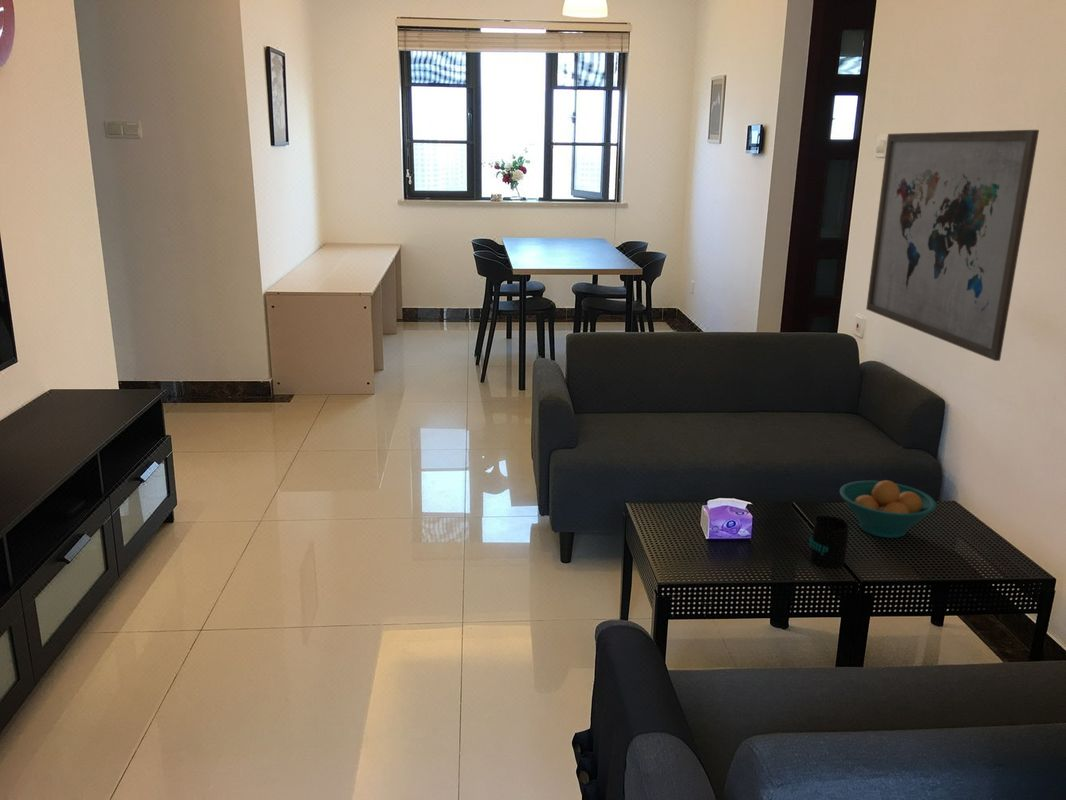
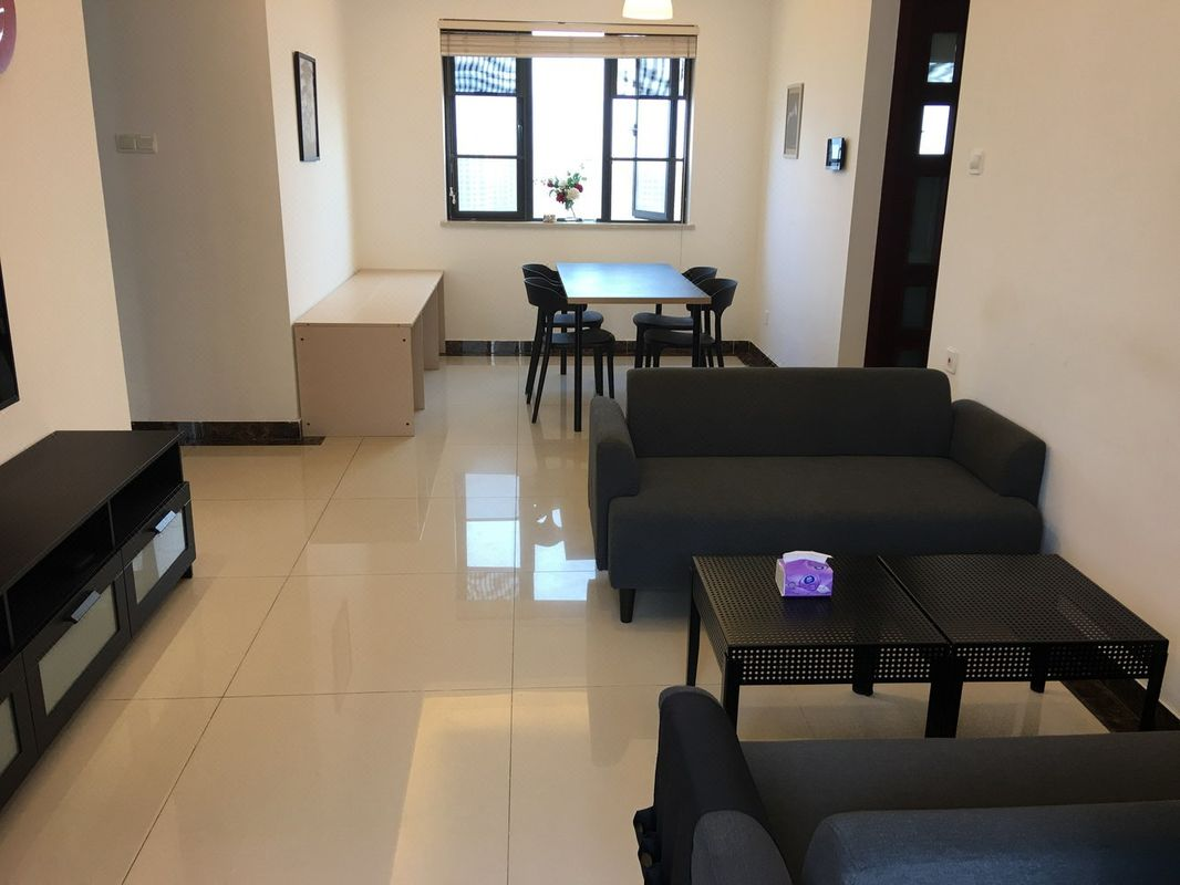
- wall art [865,129,1040,362]
- mug [808,513,849,569]
- fruit bowl [839,479,938,539]
